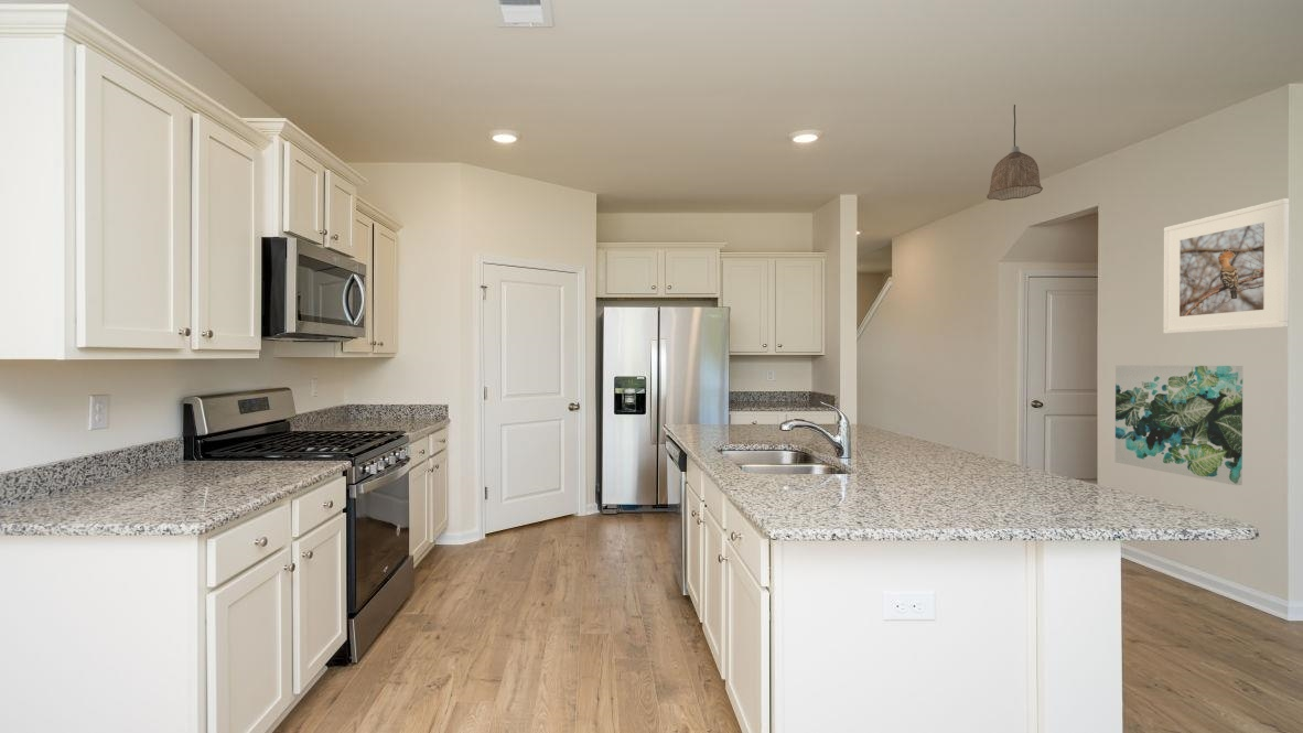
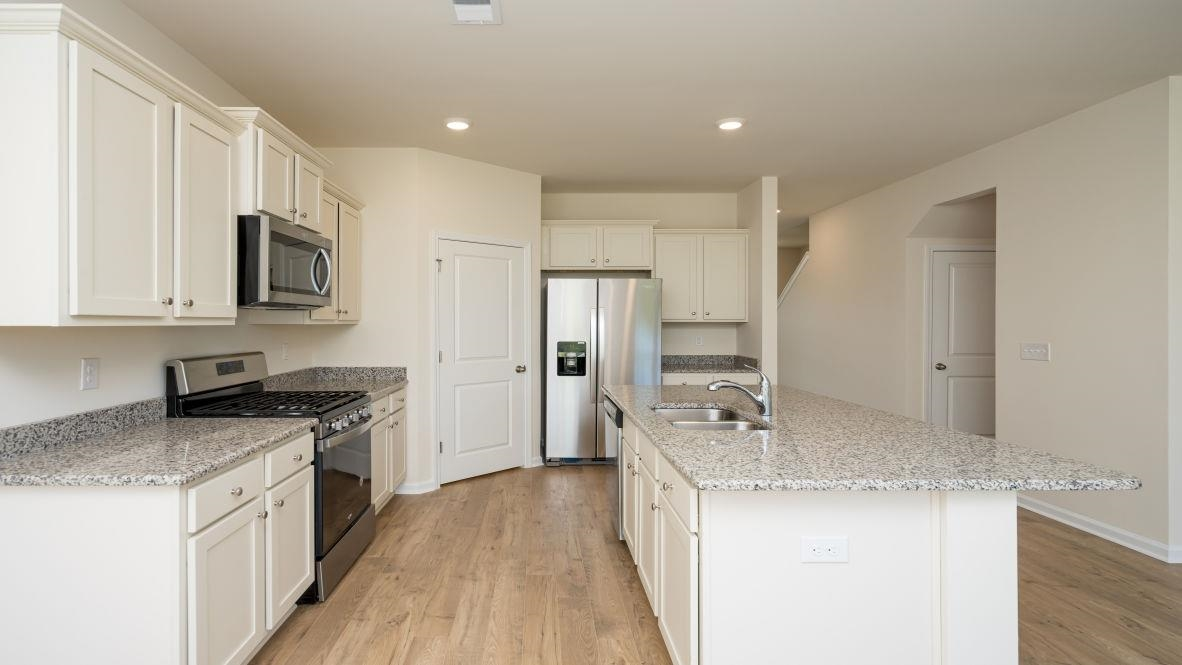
- pendant lamp [986,104,1044,202]
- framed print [1162,197,1290,335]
- wall art [1114,365,1243,486]
